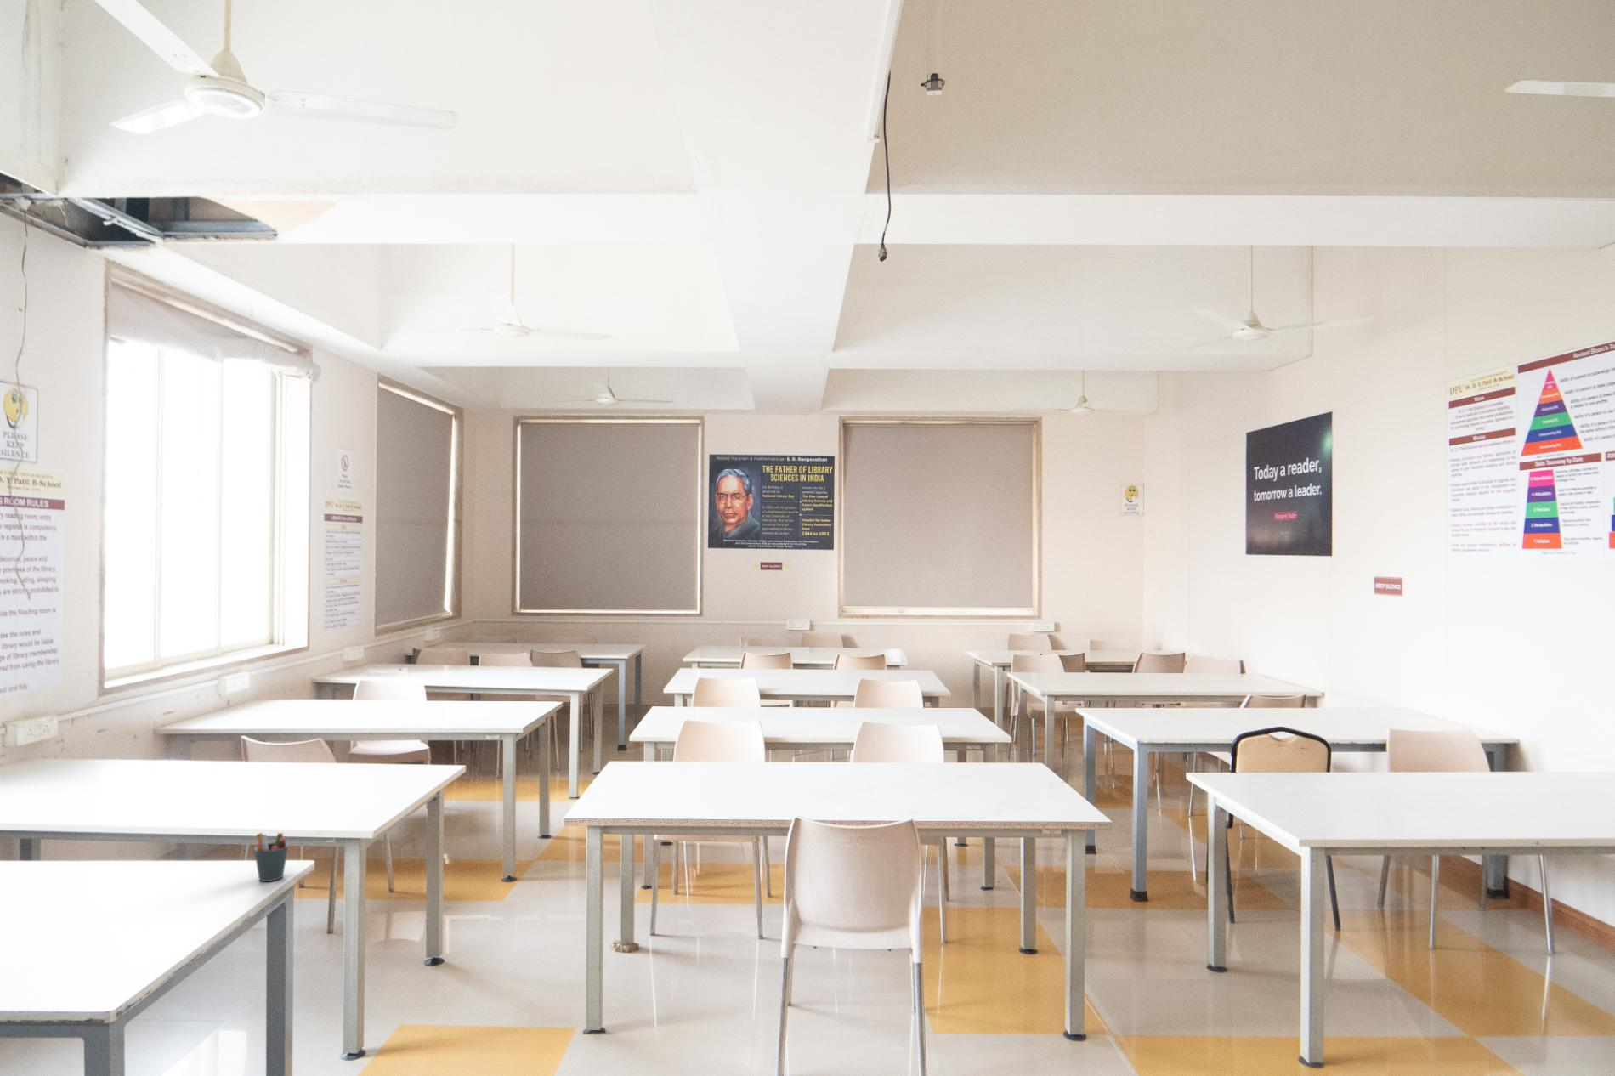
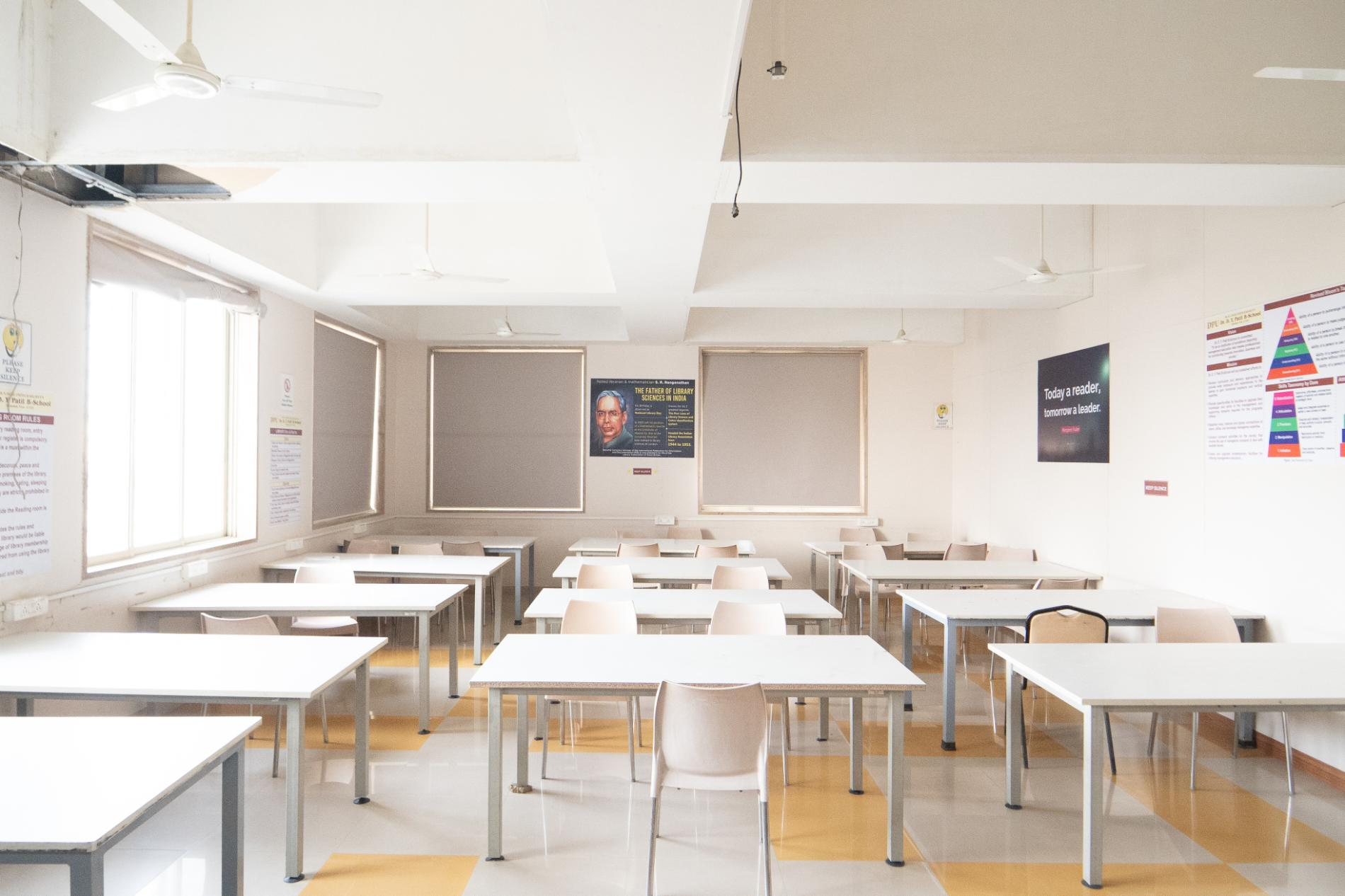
- pen holder [253,832,289,883]
